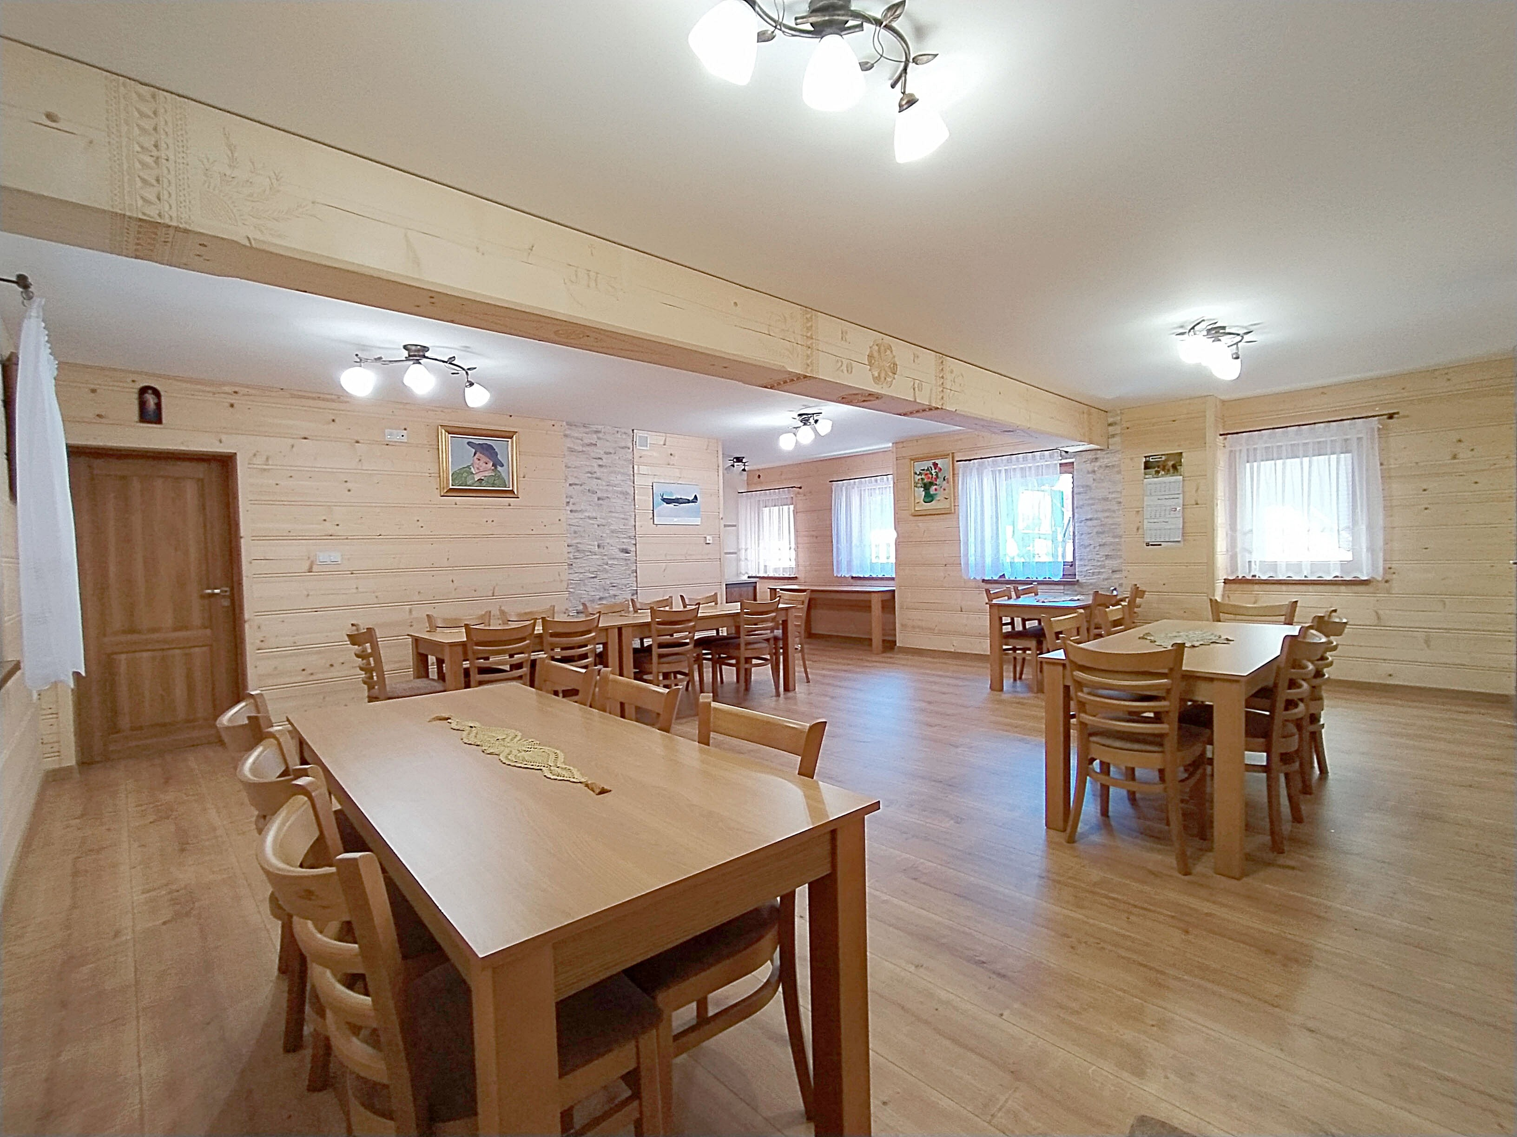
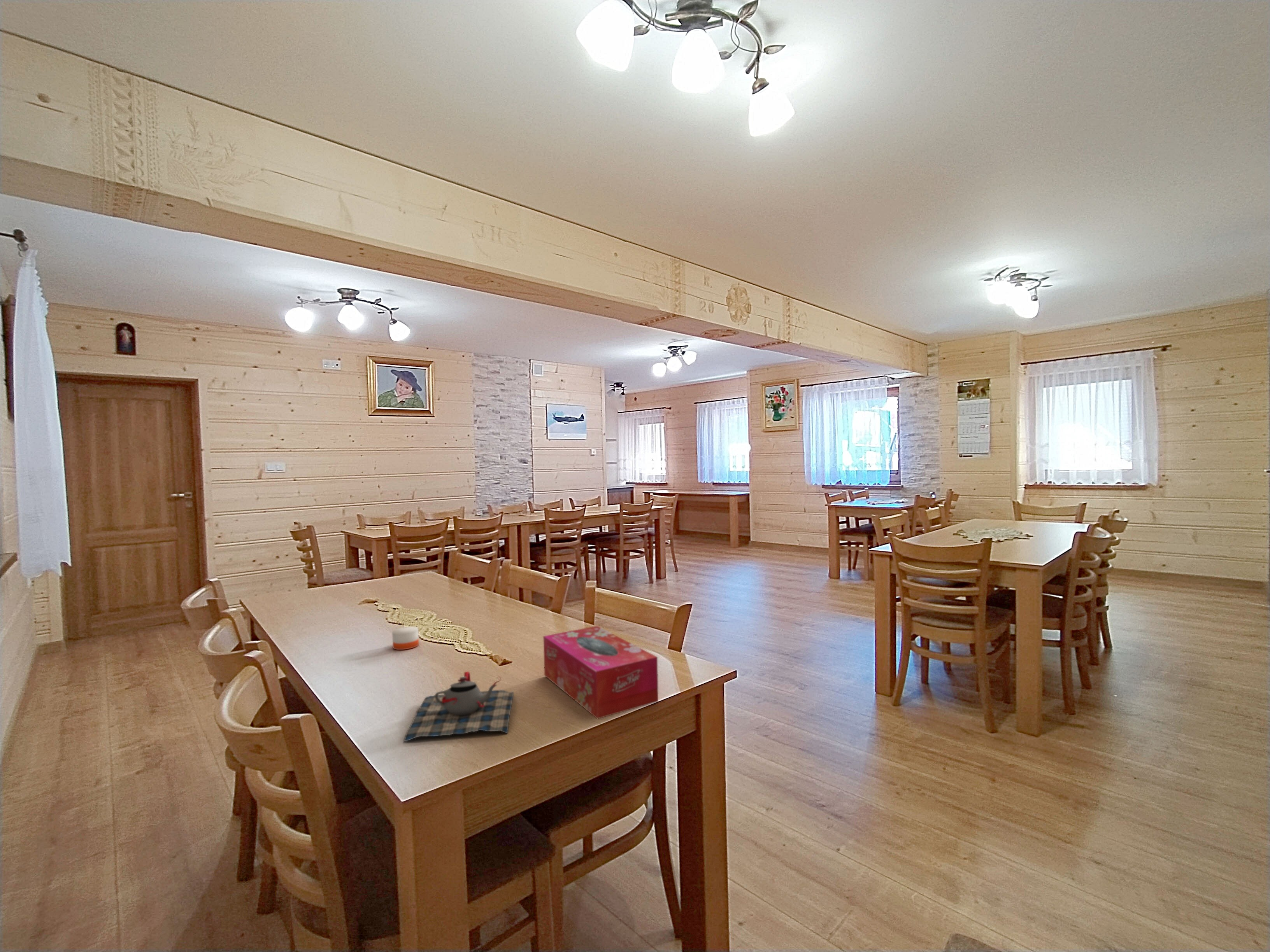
+ candle [392,618,419,650]
+ teapot [403,671,514,742]
+ tissue box [543,625,659,719]
